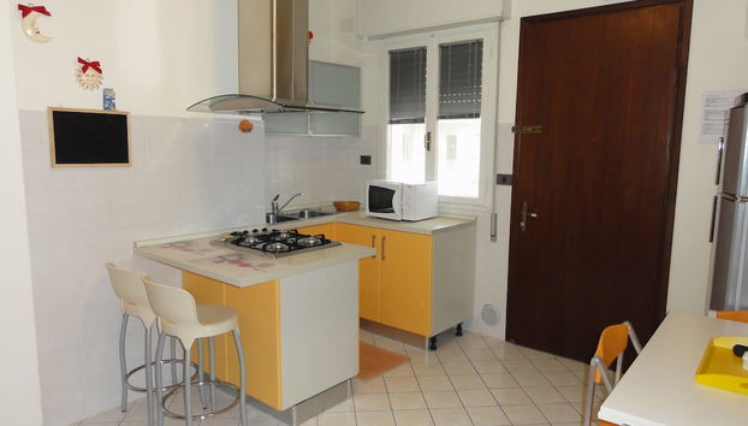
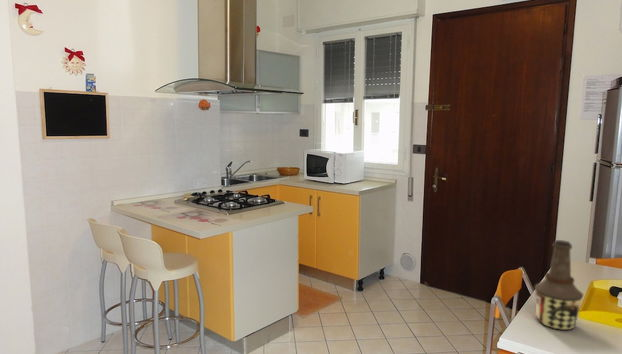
+ bottle [533,239,584,331]
